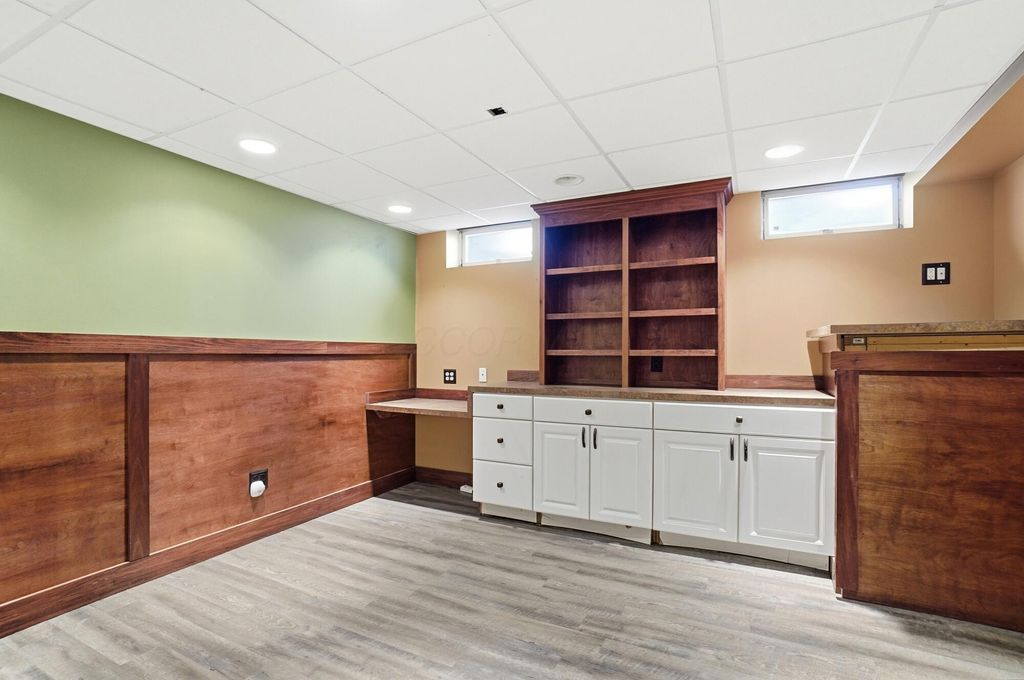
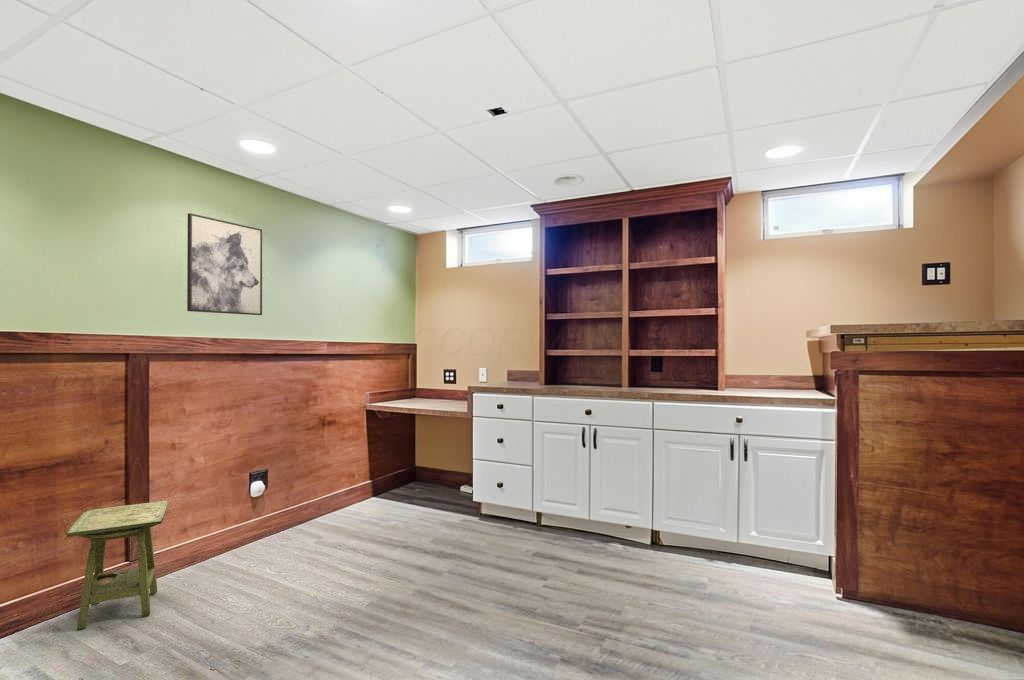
+ wall art [186,212,263,316]
+ side table [65,499,169,632]
